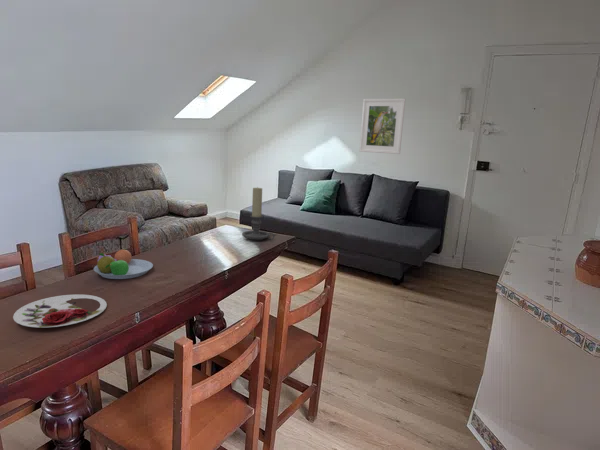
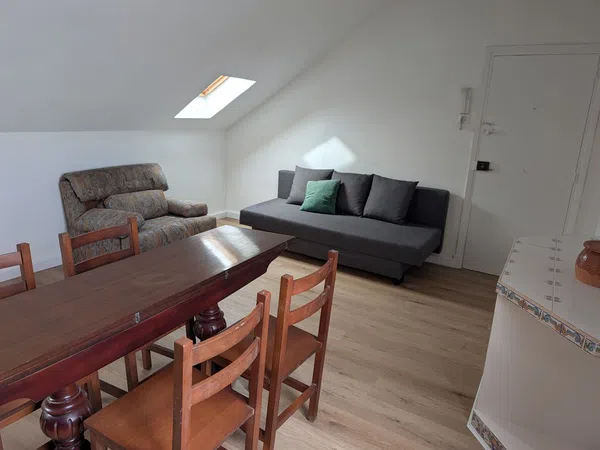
- candle holder [241,186,275,241]
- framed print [358,97,406,155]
- fruit bowl [93,248,154,280]
- plate [12,293,108,328]
